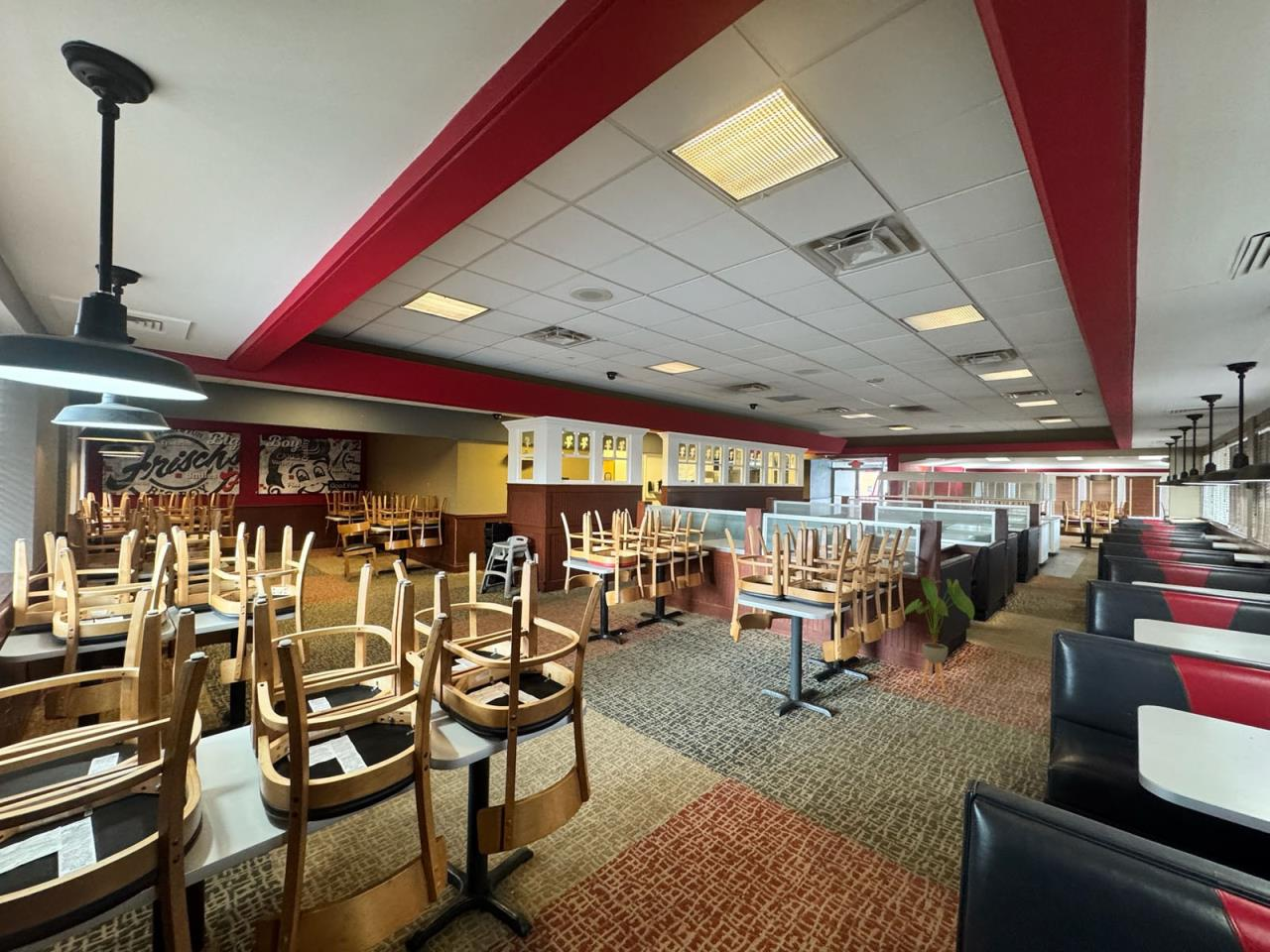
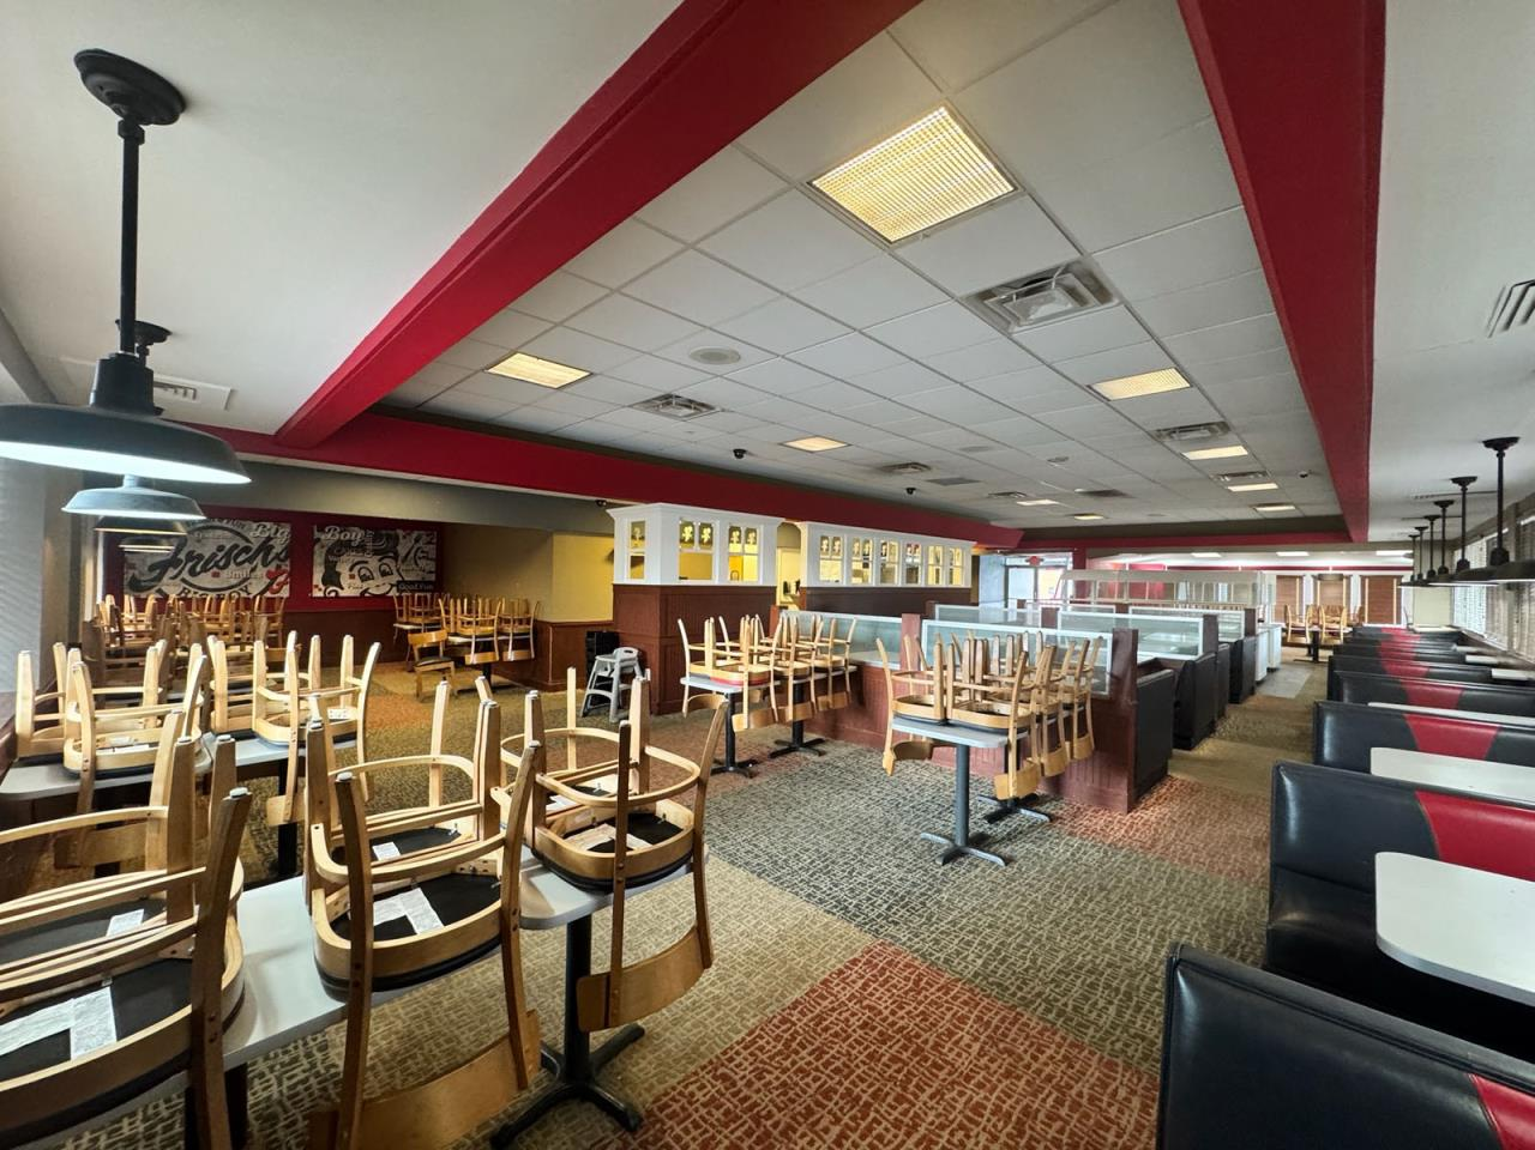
- house plant [902,576,975,692]
